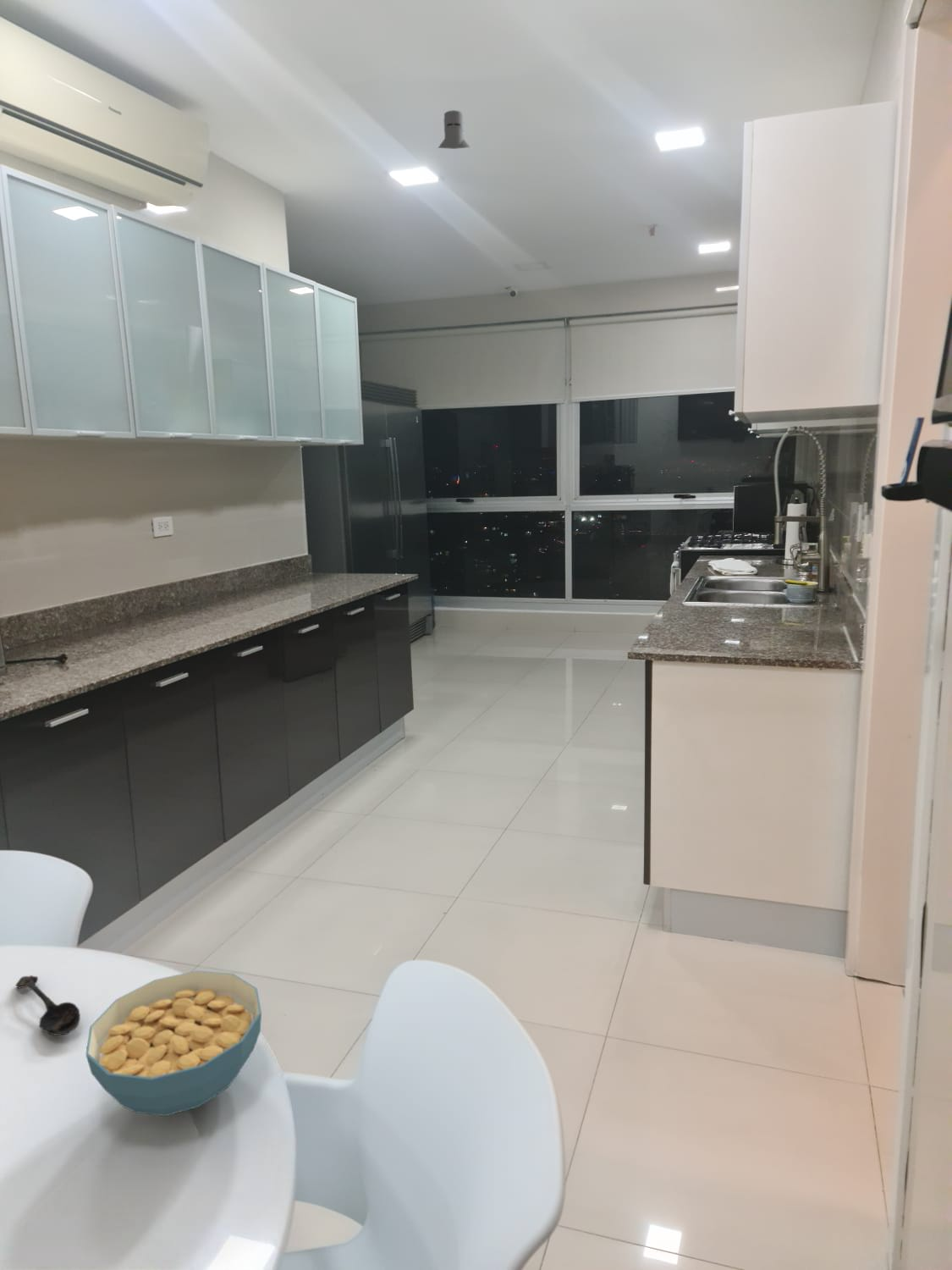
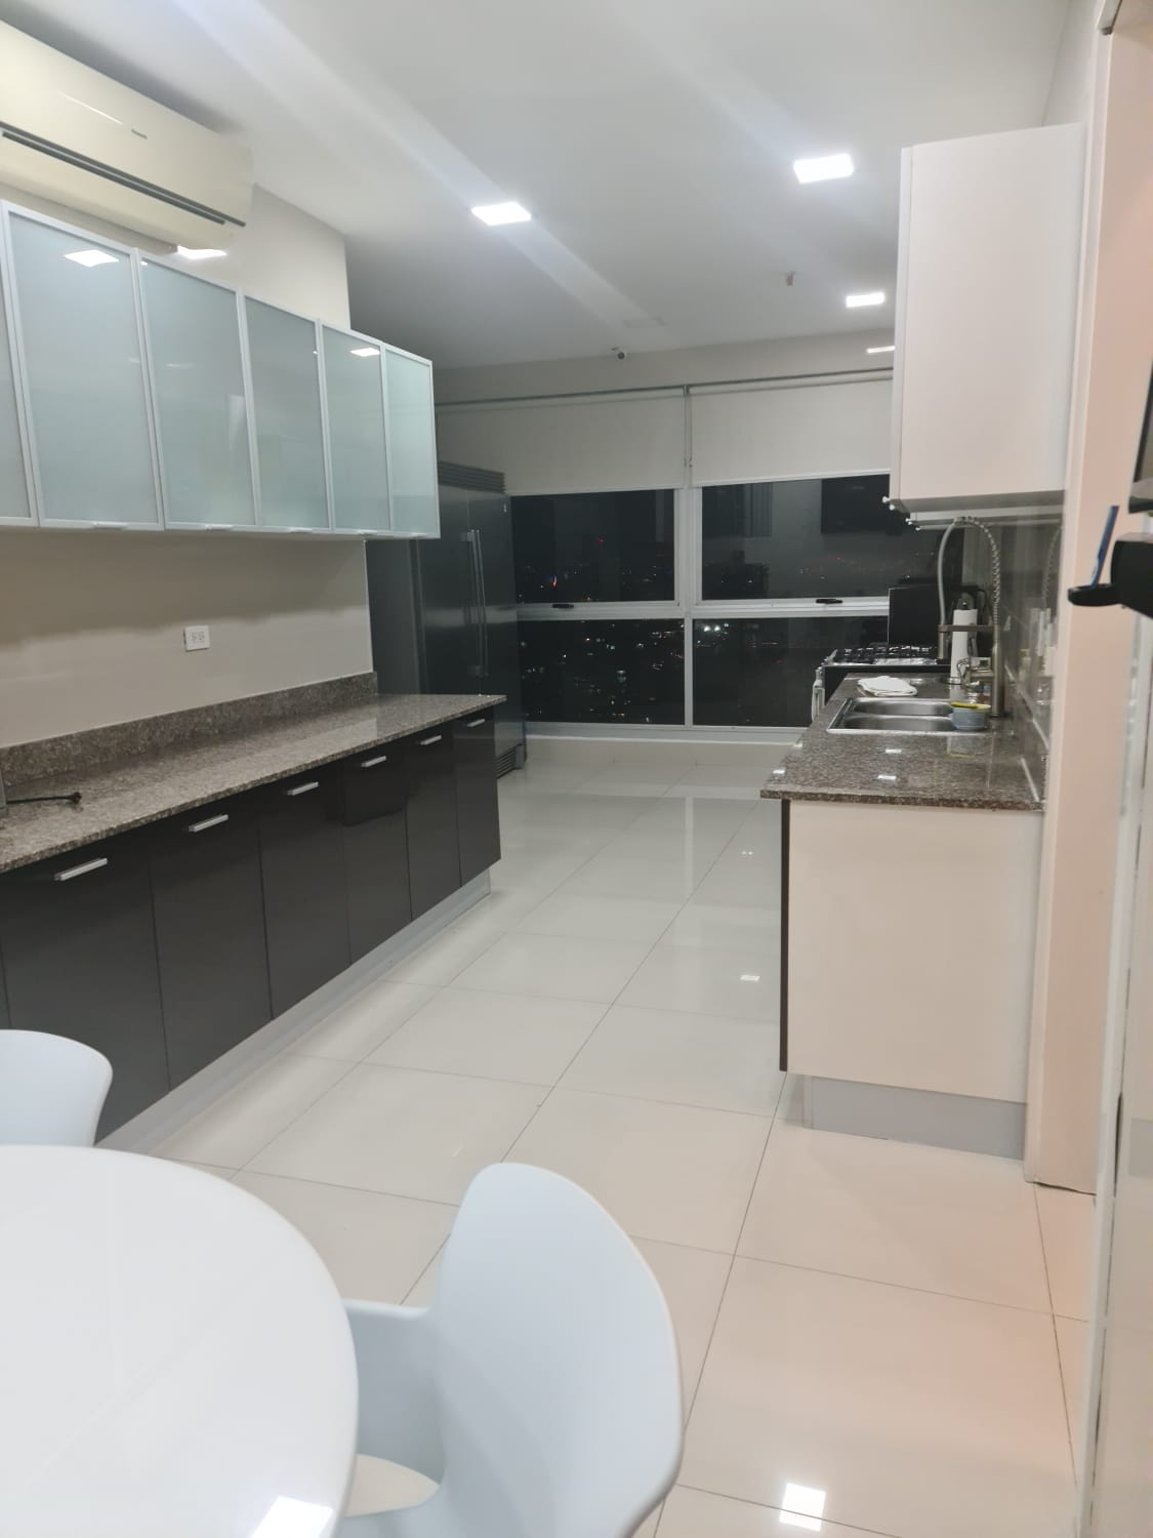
- knight helmet [437,109,471,150]
- cereal bowl [85,969,262,1117]
- spoon [14,975,81,1036]
